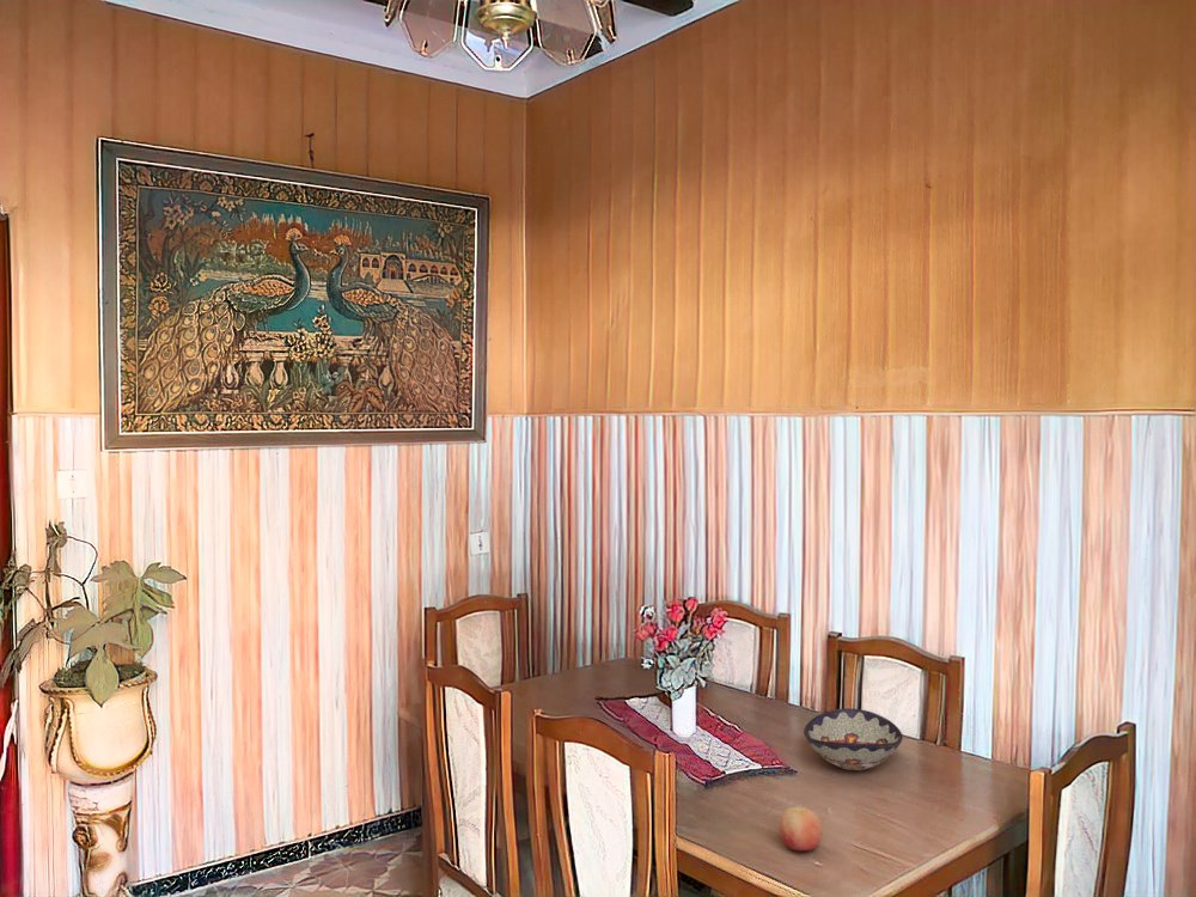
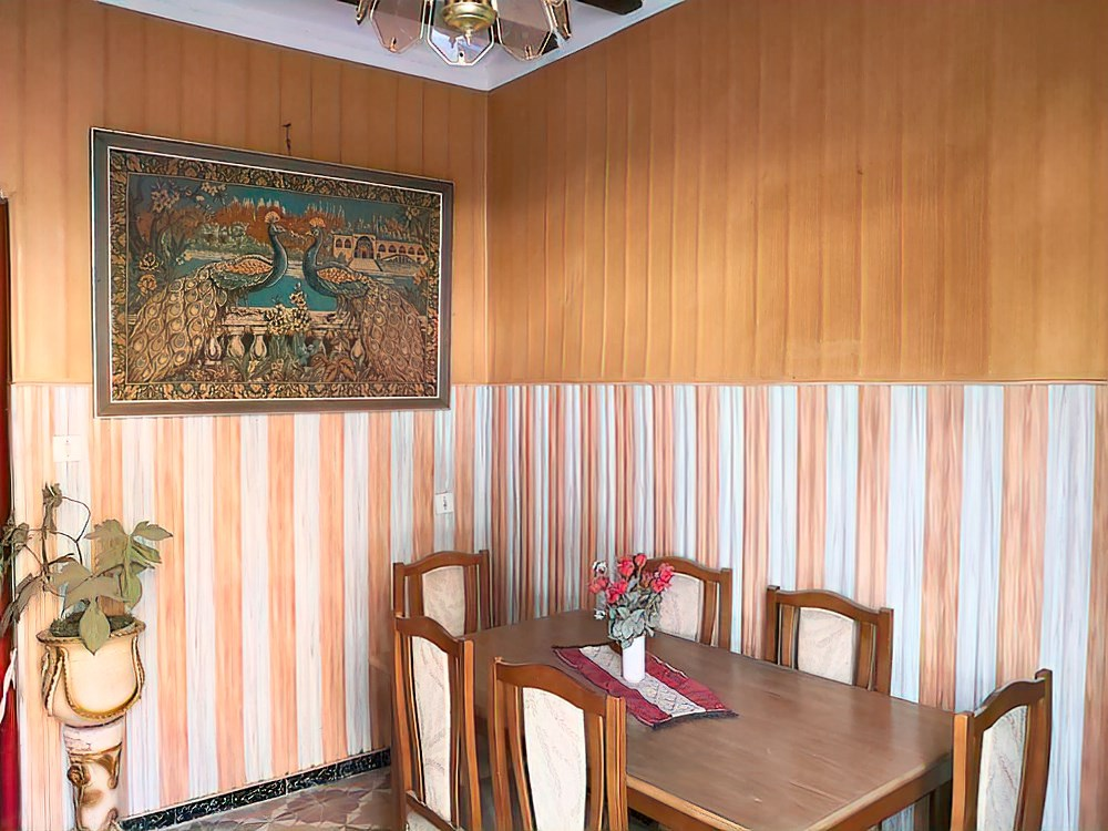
- fruit [779,806,824,852]
- decorative bowl [803,707,904,771]
